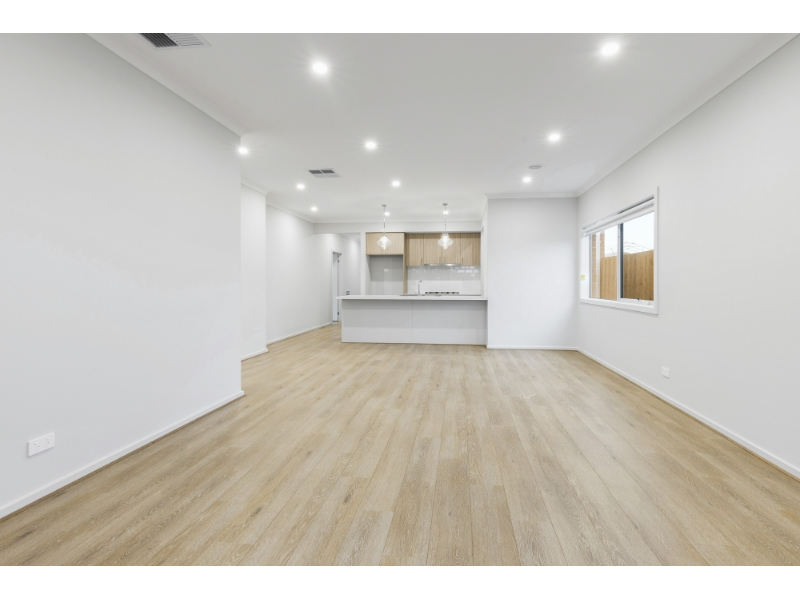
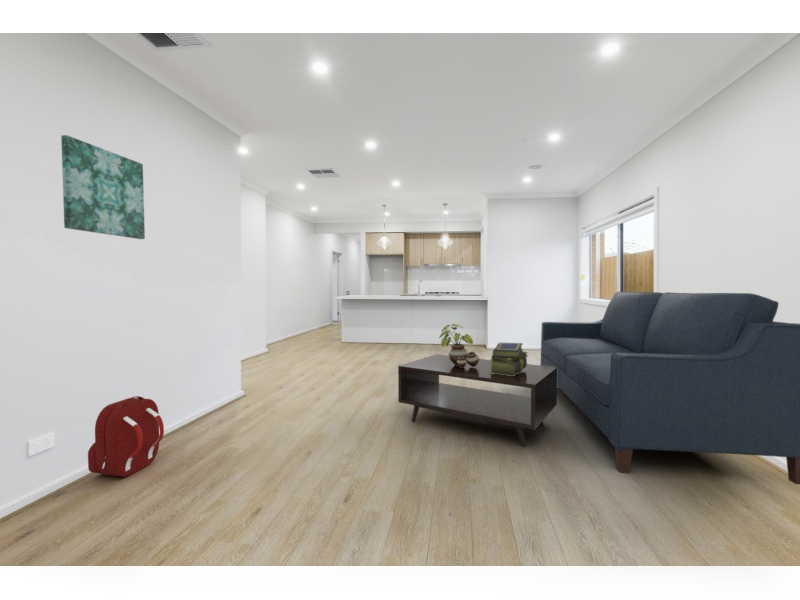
+ potted plant [438,323,480,368]
+ wall art [60,134,146,240]
+ backpack [87,395,165,478]
+ sofa [540,291,800,486]
+ coffee table [397,353,558,448]
+ stack of books [488,342,529,376]
